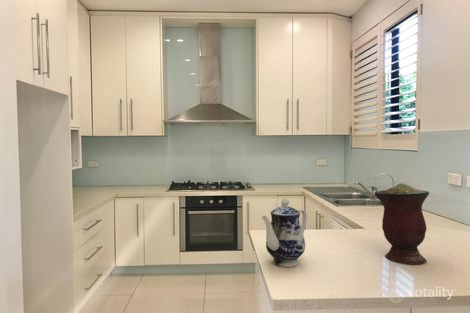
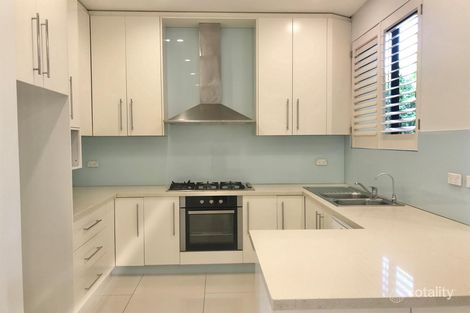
- vase [373,182,430,265]
- teapot [261,197,308,268]
